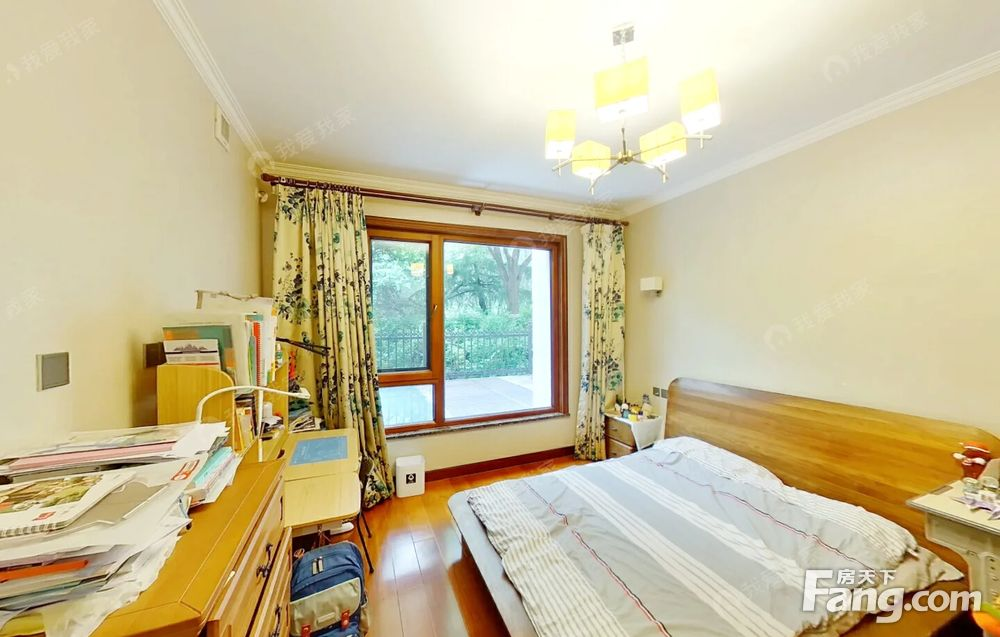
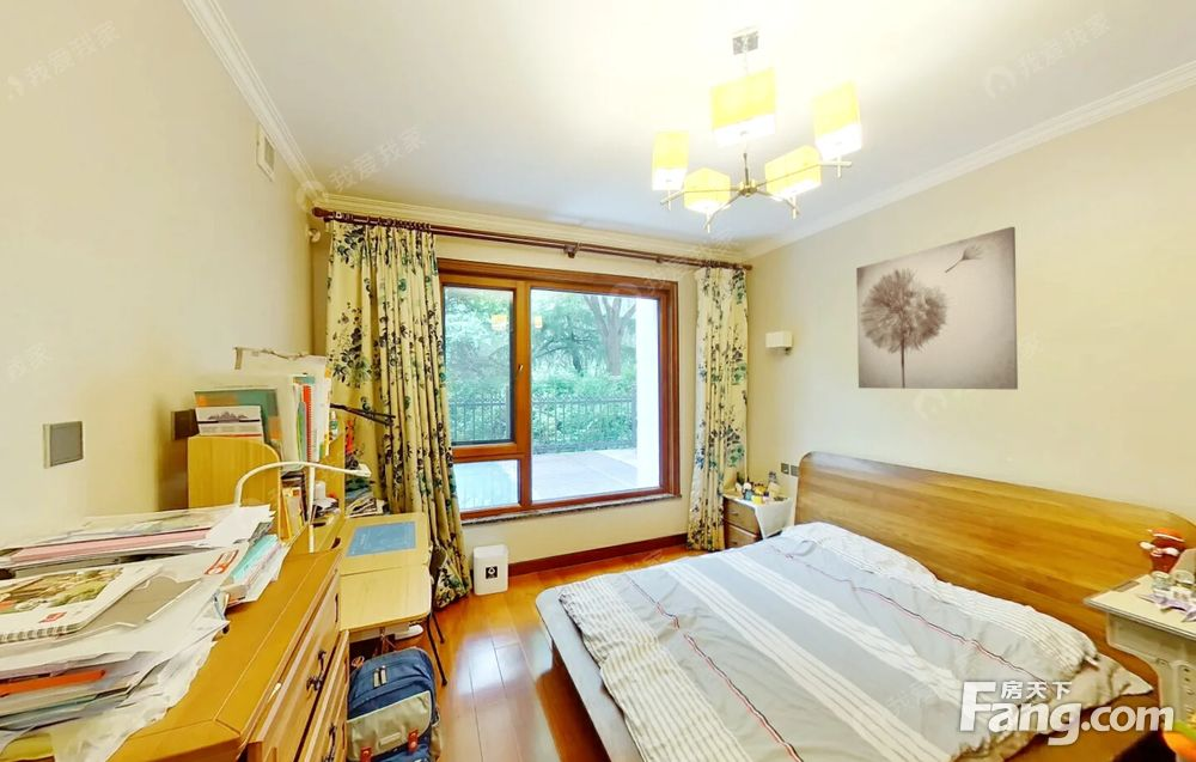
+ wall art [855,226,1019,391]
